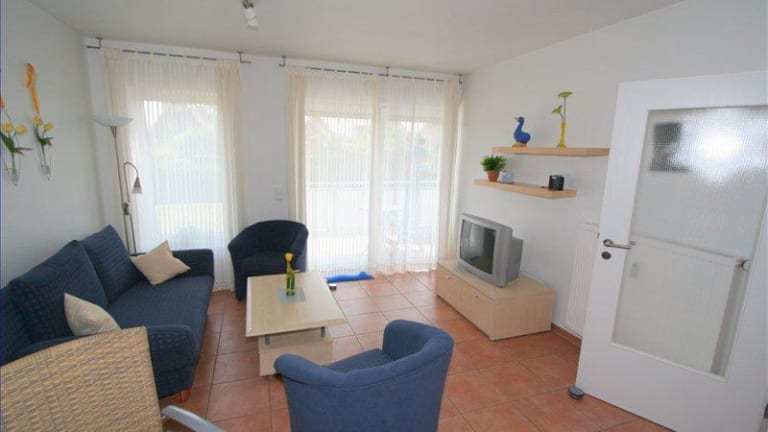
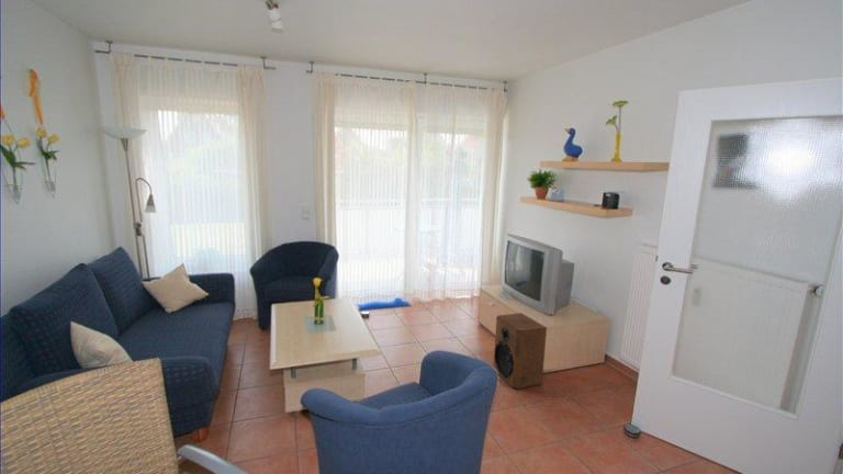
+ speaker [493,312,548,390]
